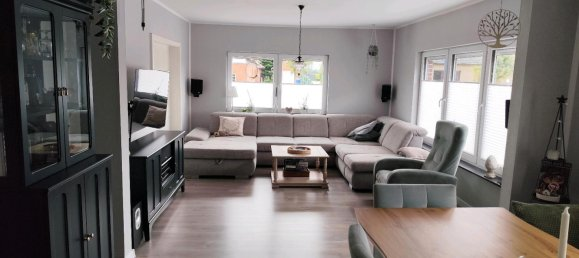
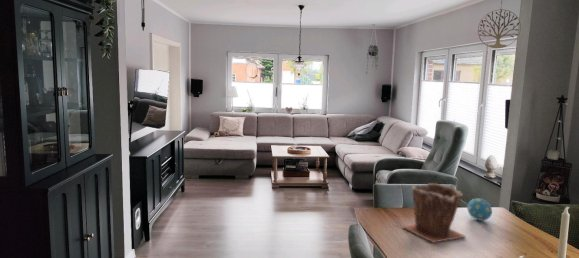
+ decorative egg [466,197,493,222]
+ plant pot [402,182,467,244]
